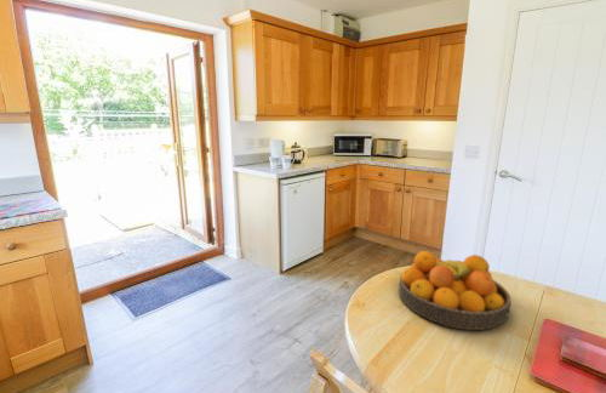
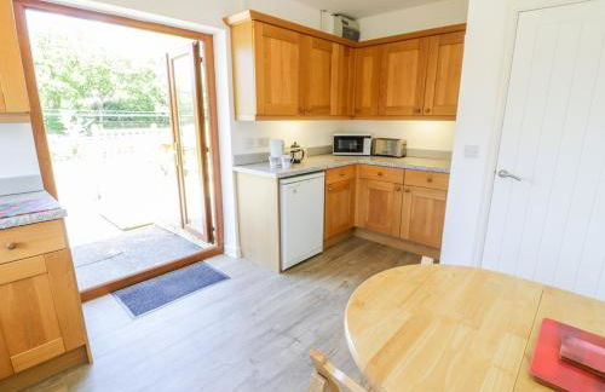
- fruit bowl [398,250,513,331]
